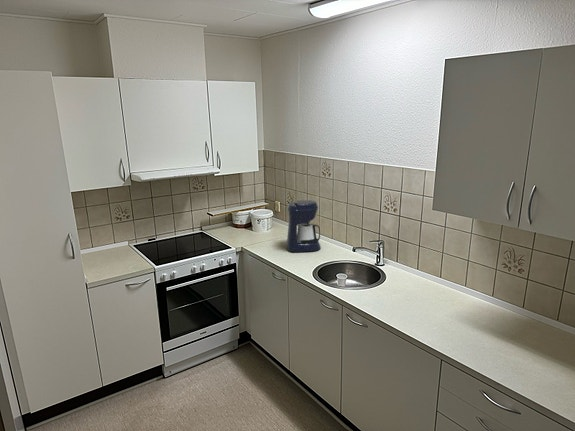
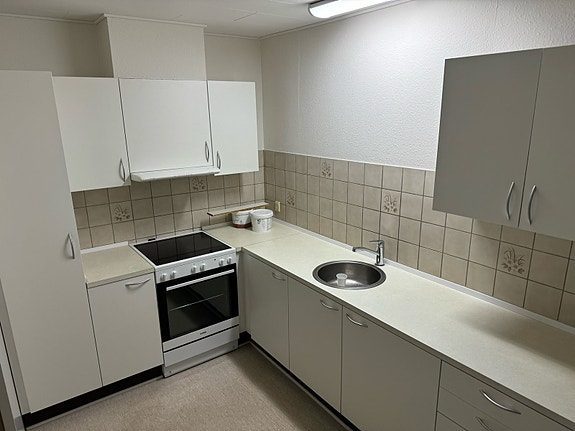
- coffee maker [285,199,322,253]
